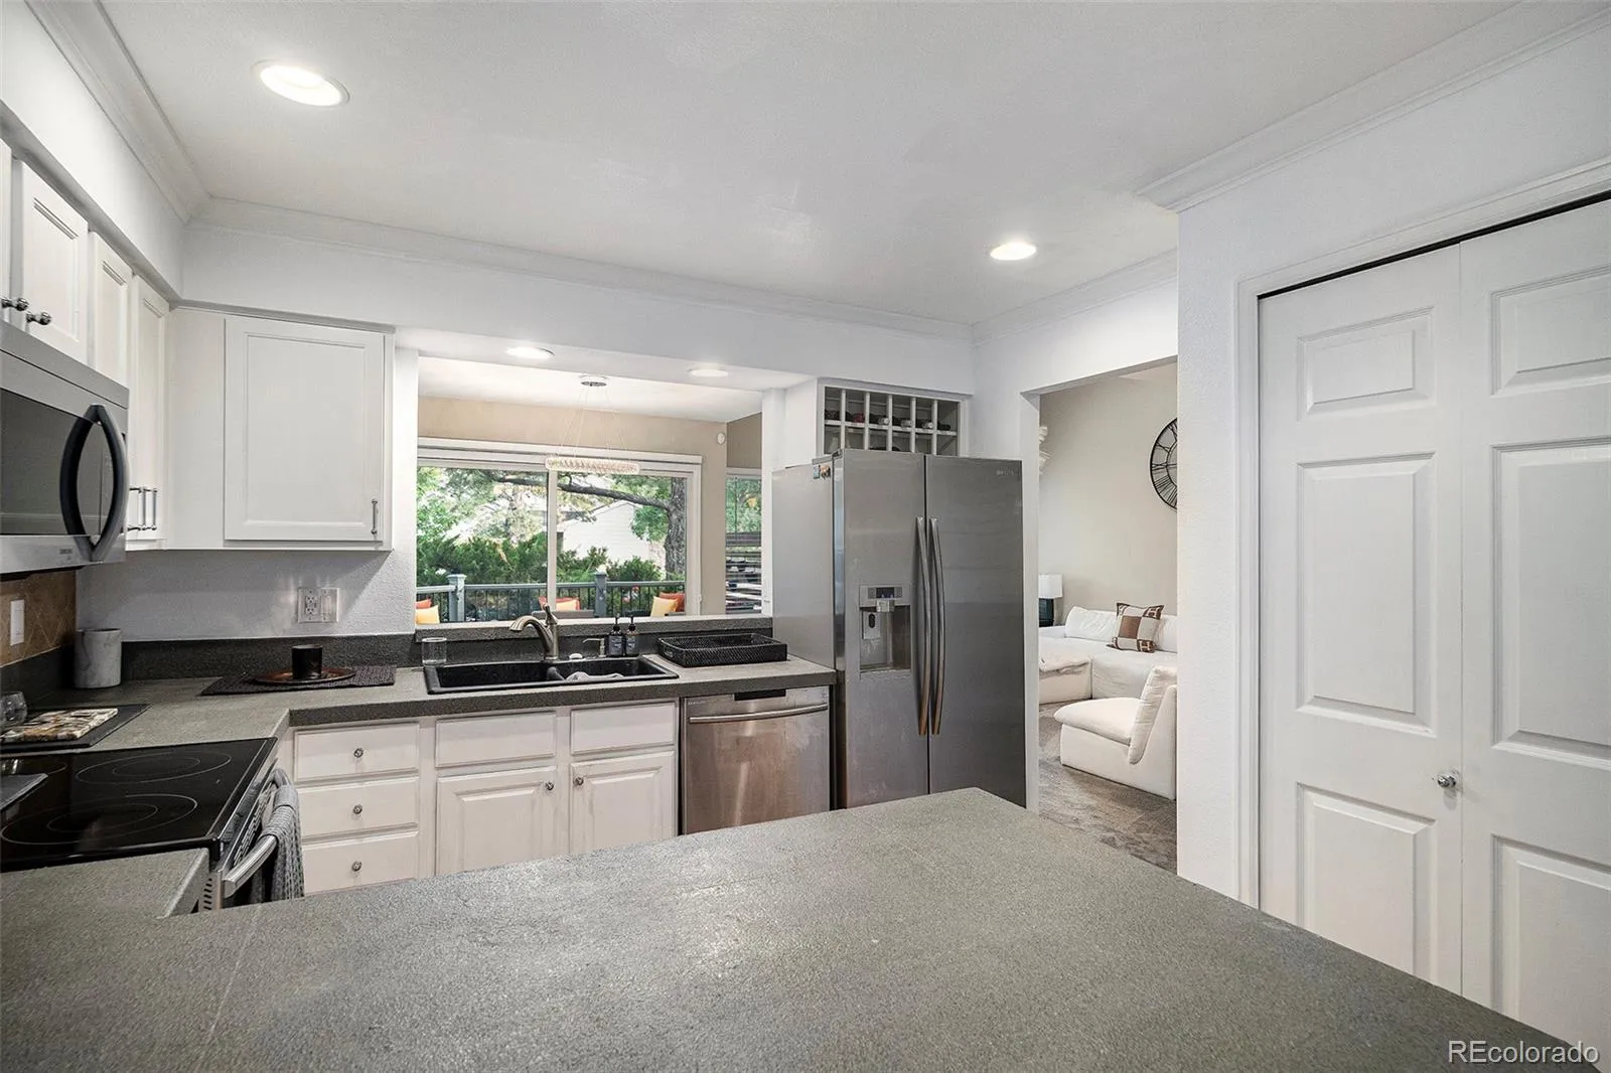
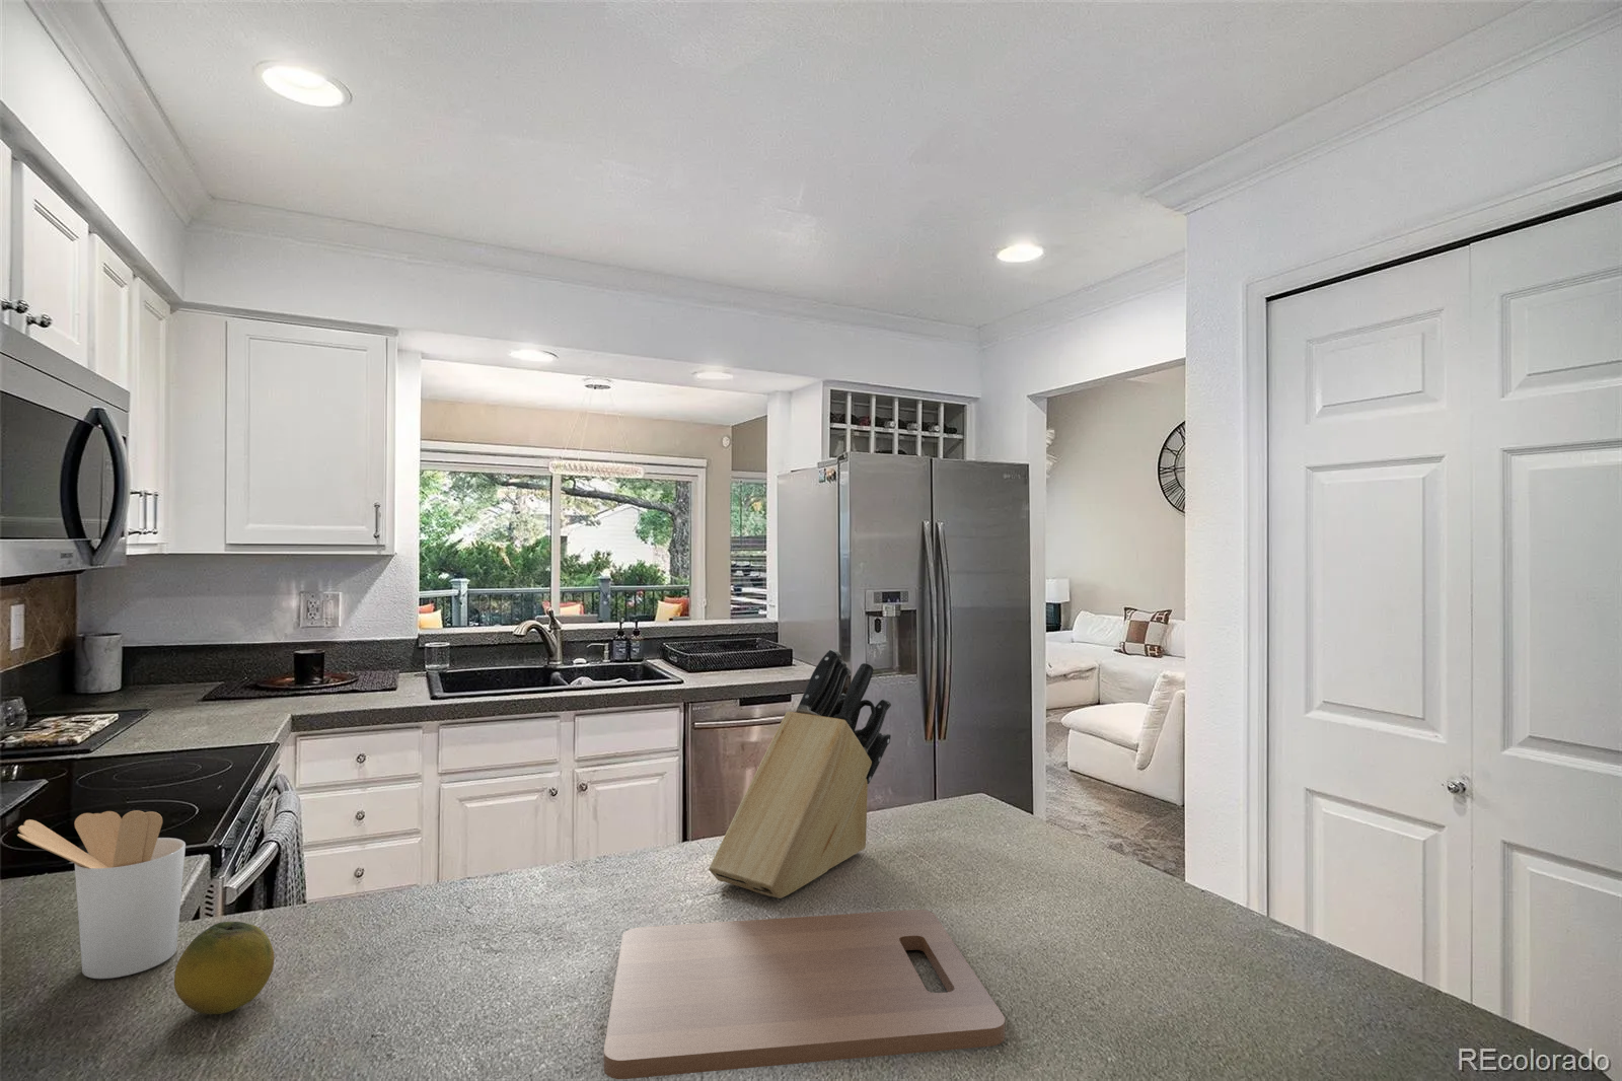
+ fruit [174,921,276,1015]
+ knife block [708,648,892,900]
+ cutting board [603,908,1006,1080]
+ utensil holder [16,810,187,980]
